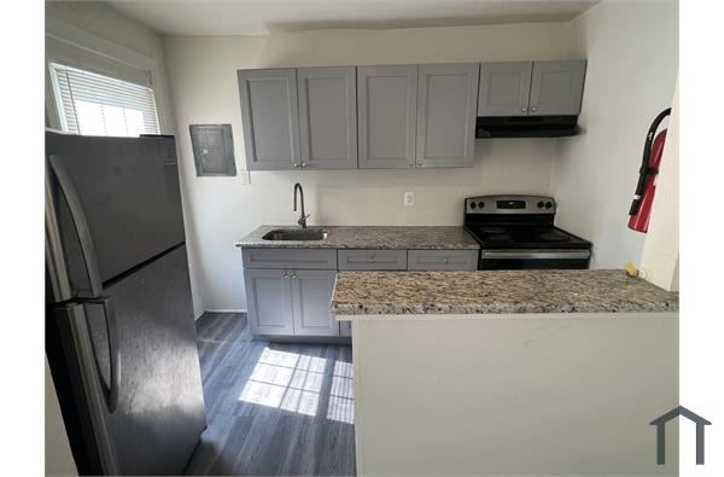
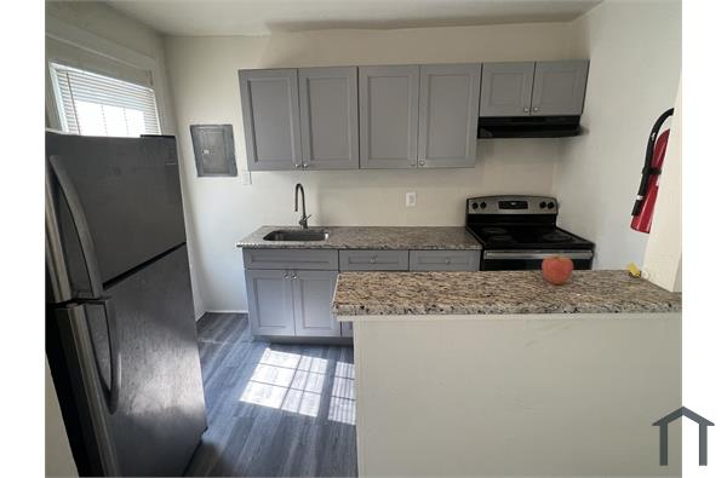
+ fruit [540,249,574,286]
